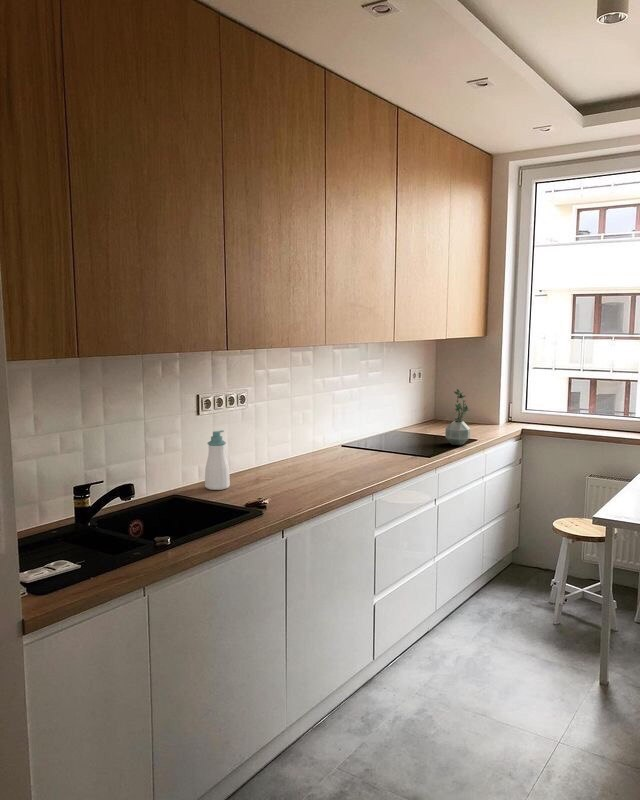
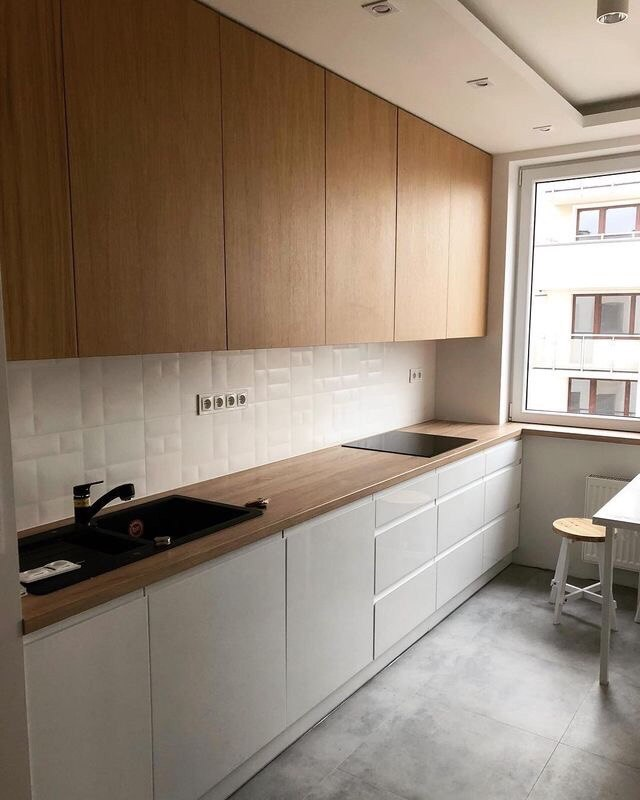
- potted plant [444,388,471,446]
- soap bottle [204,430,231,491]
